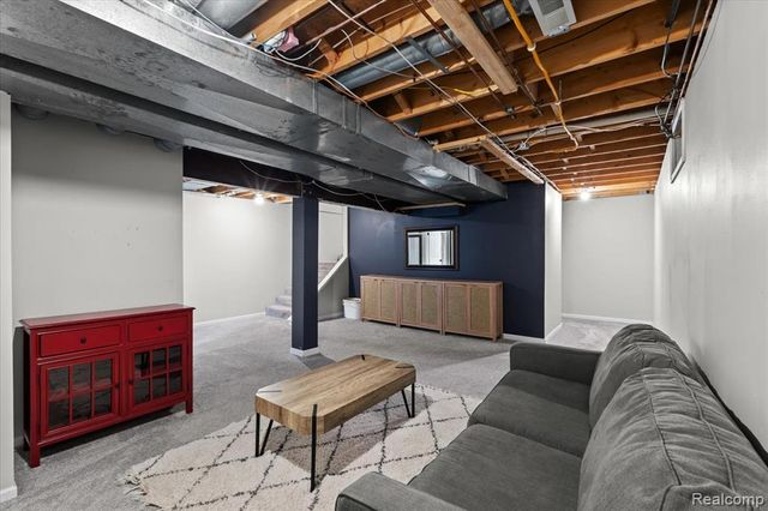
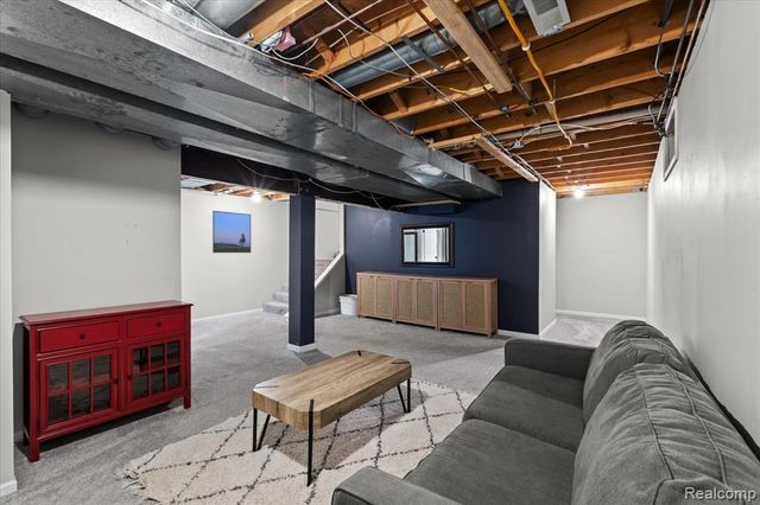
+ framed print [211,210,252,254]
